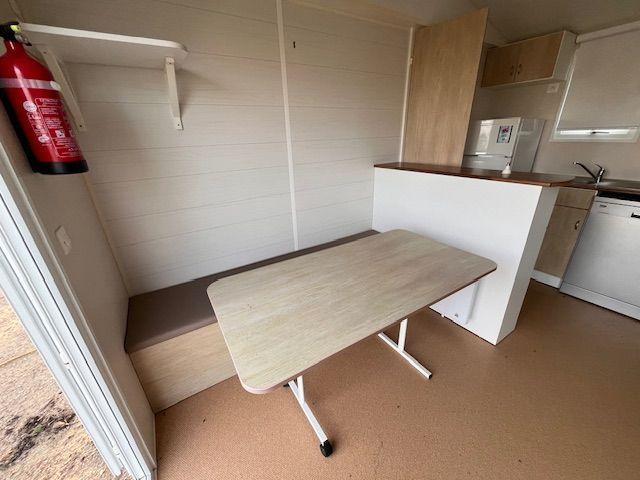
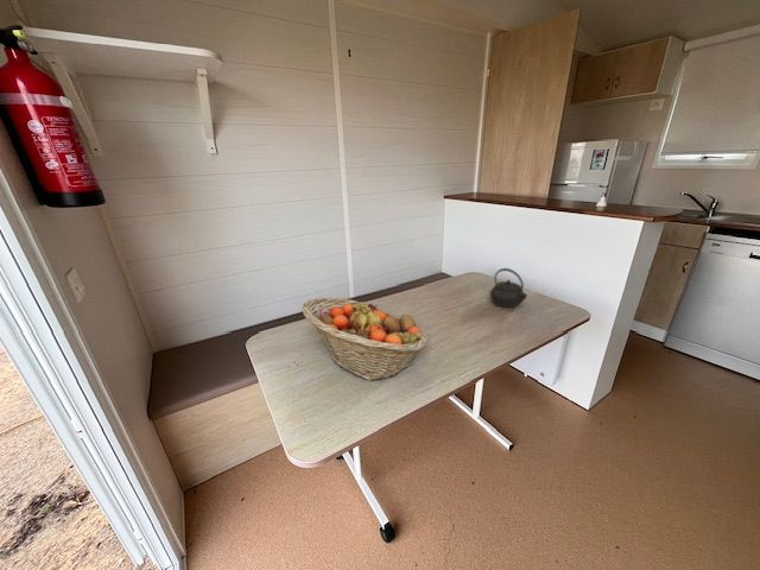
+ kettle [488,267,528,309]
+ fruit basket [300,296,429,381]
